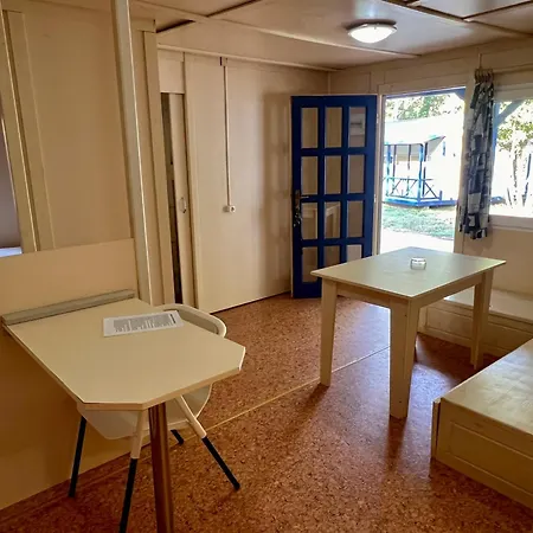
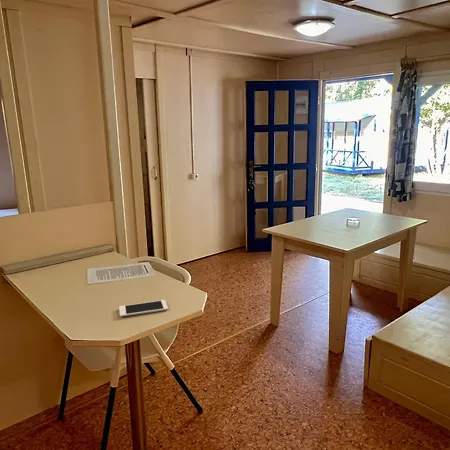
+ cell phone [118,299,169,318]
